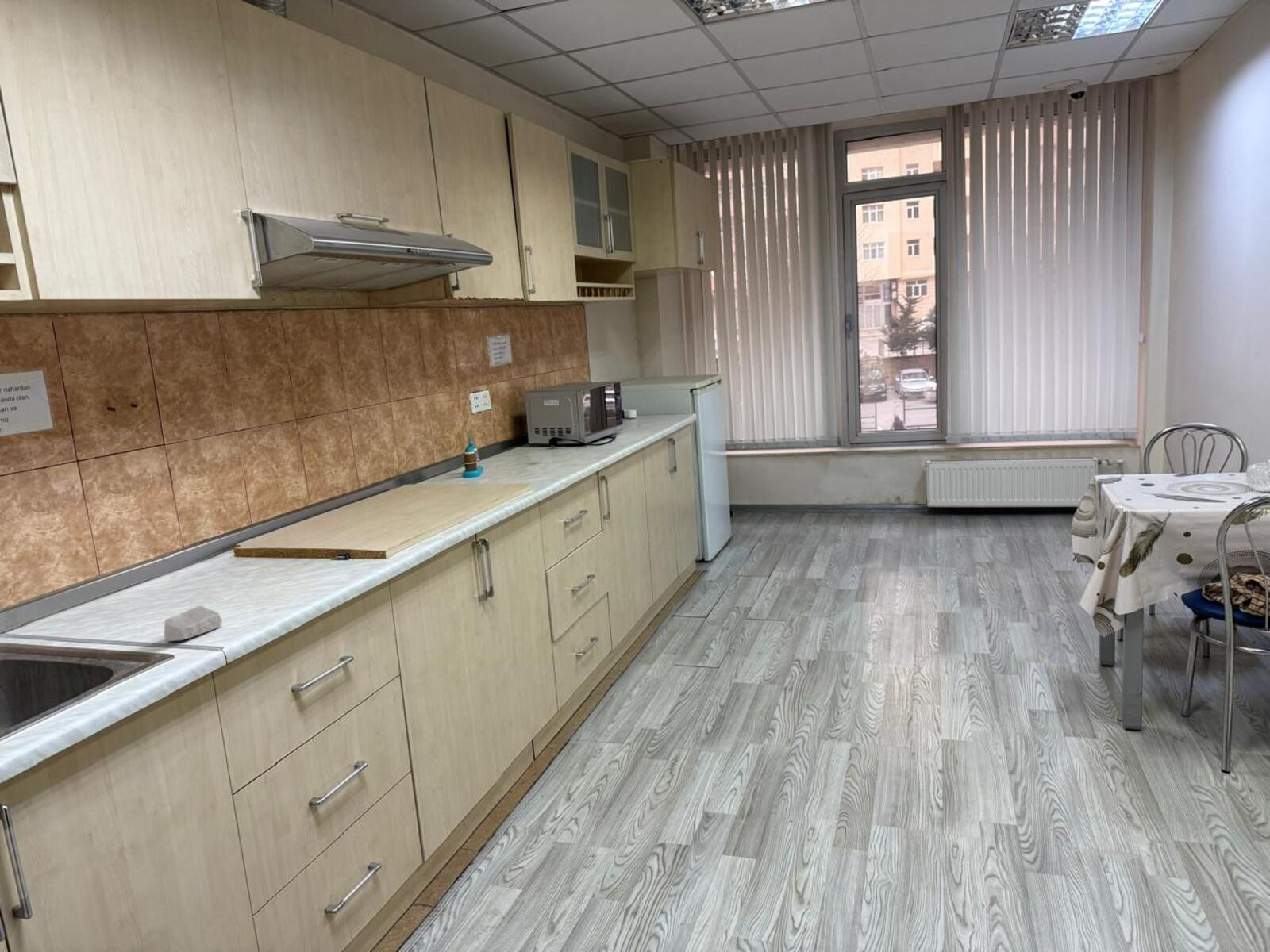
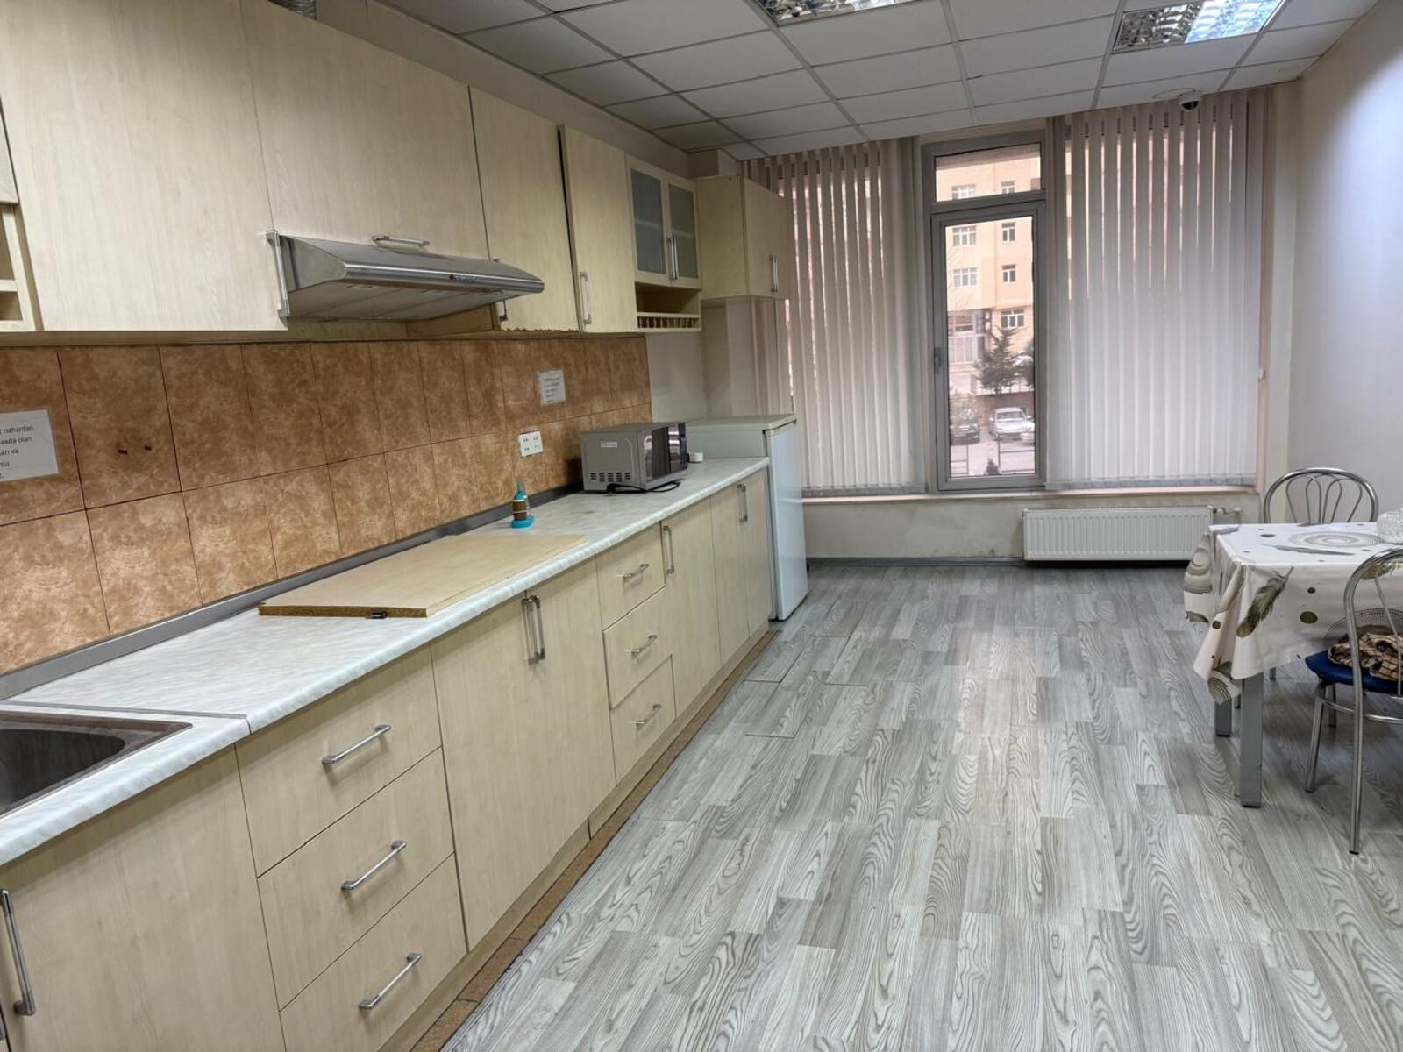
- soap bar [164,605,222,642]
